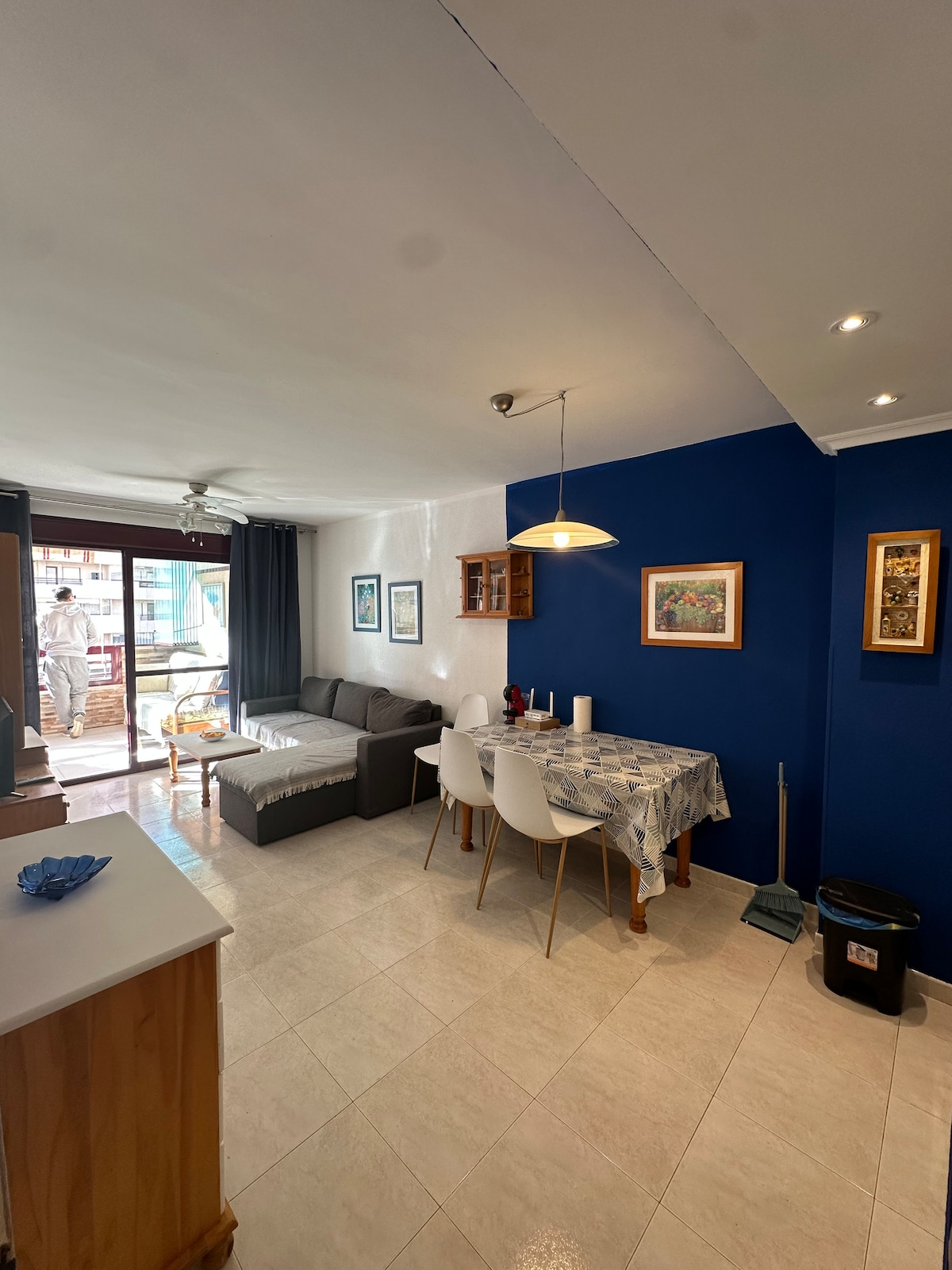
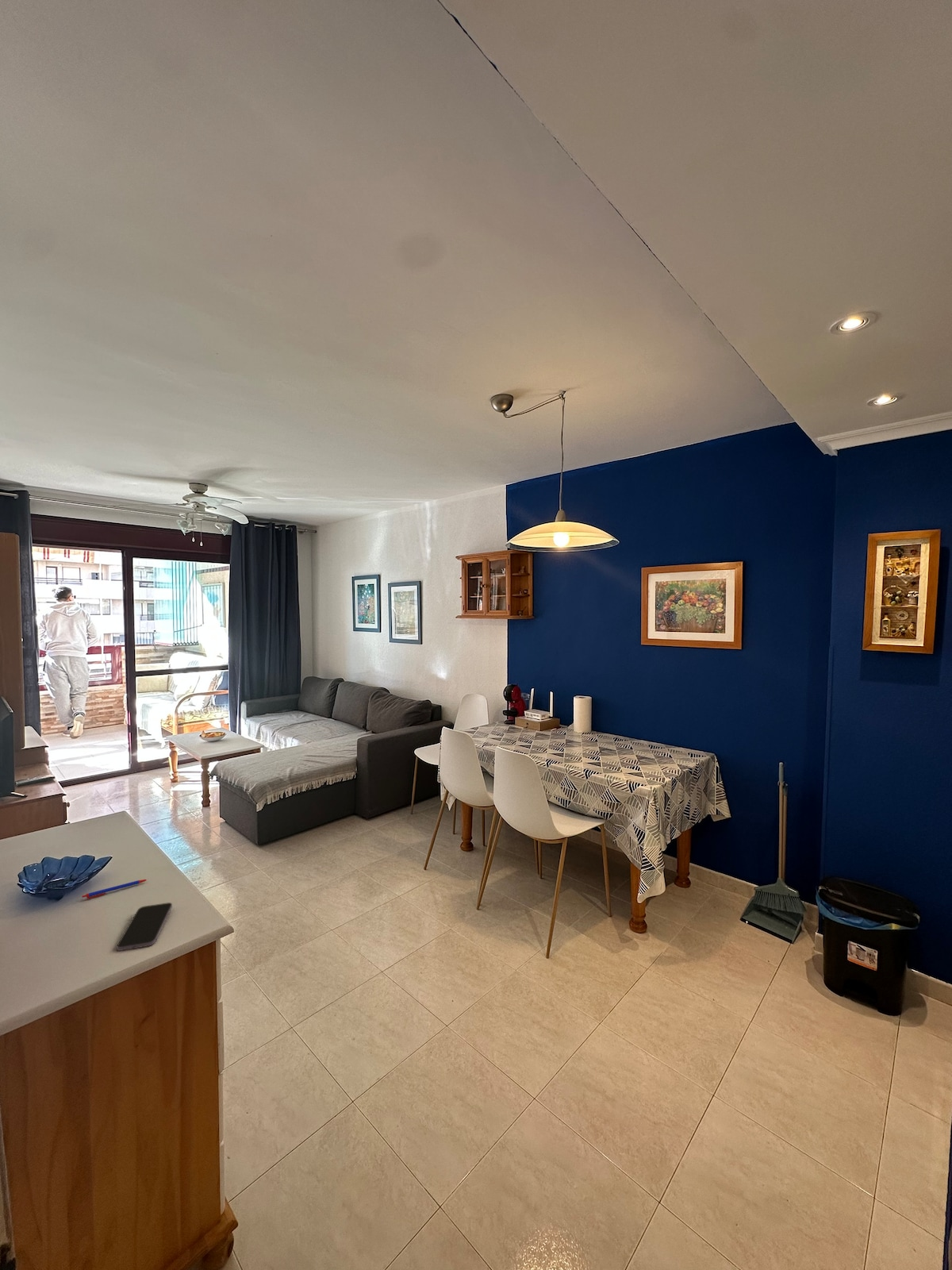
+ pen [81,879,148,899]
+ smartphone [116,902,173,952]
